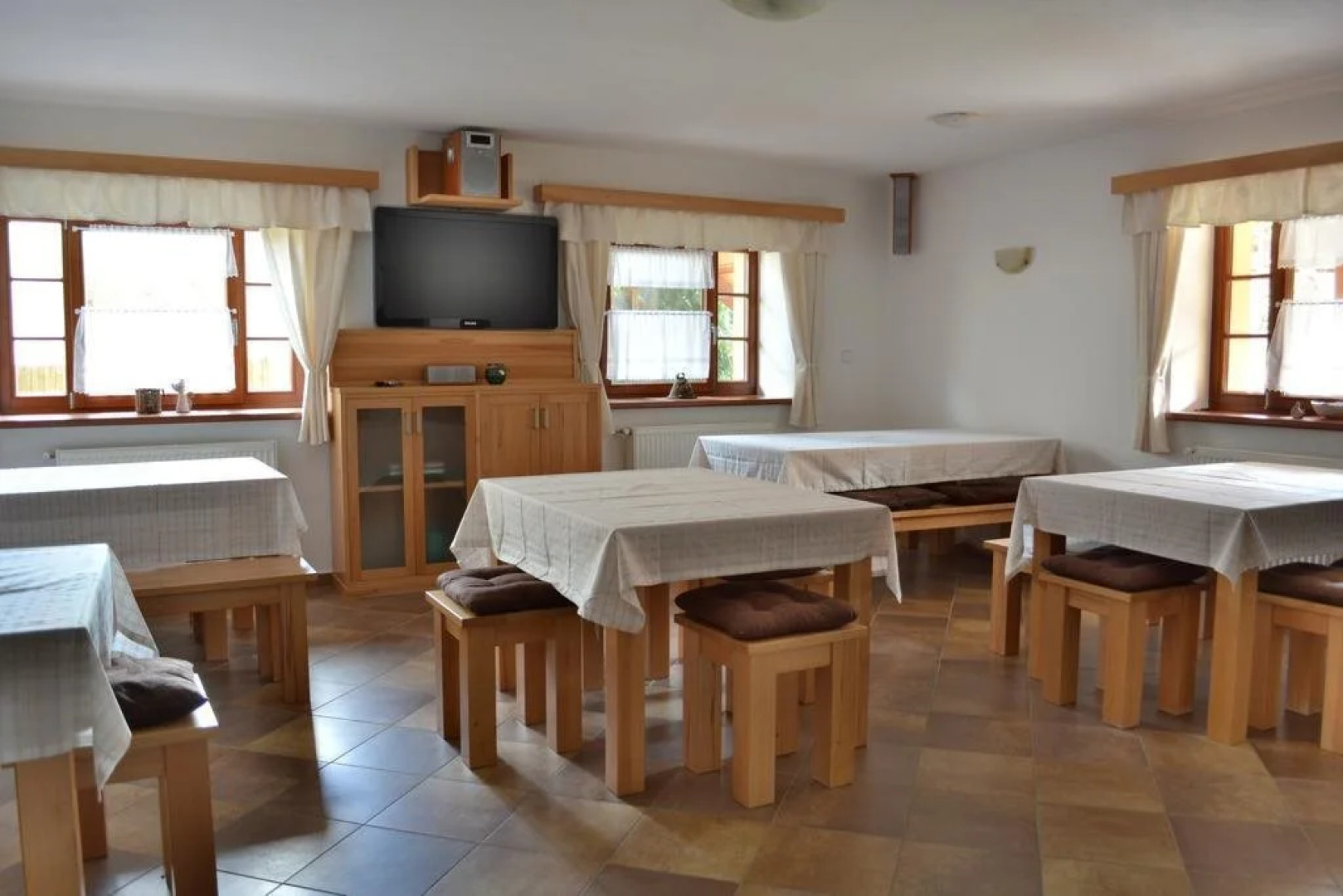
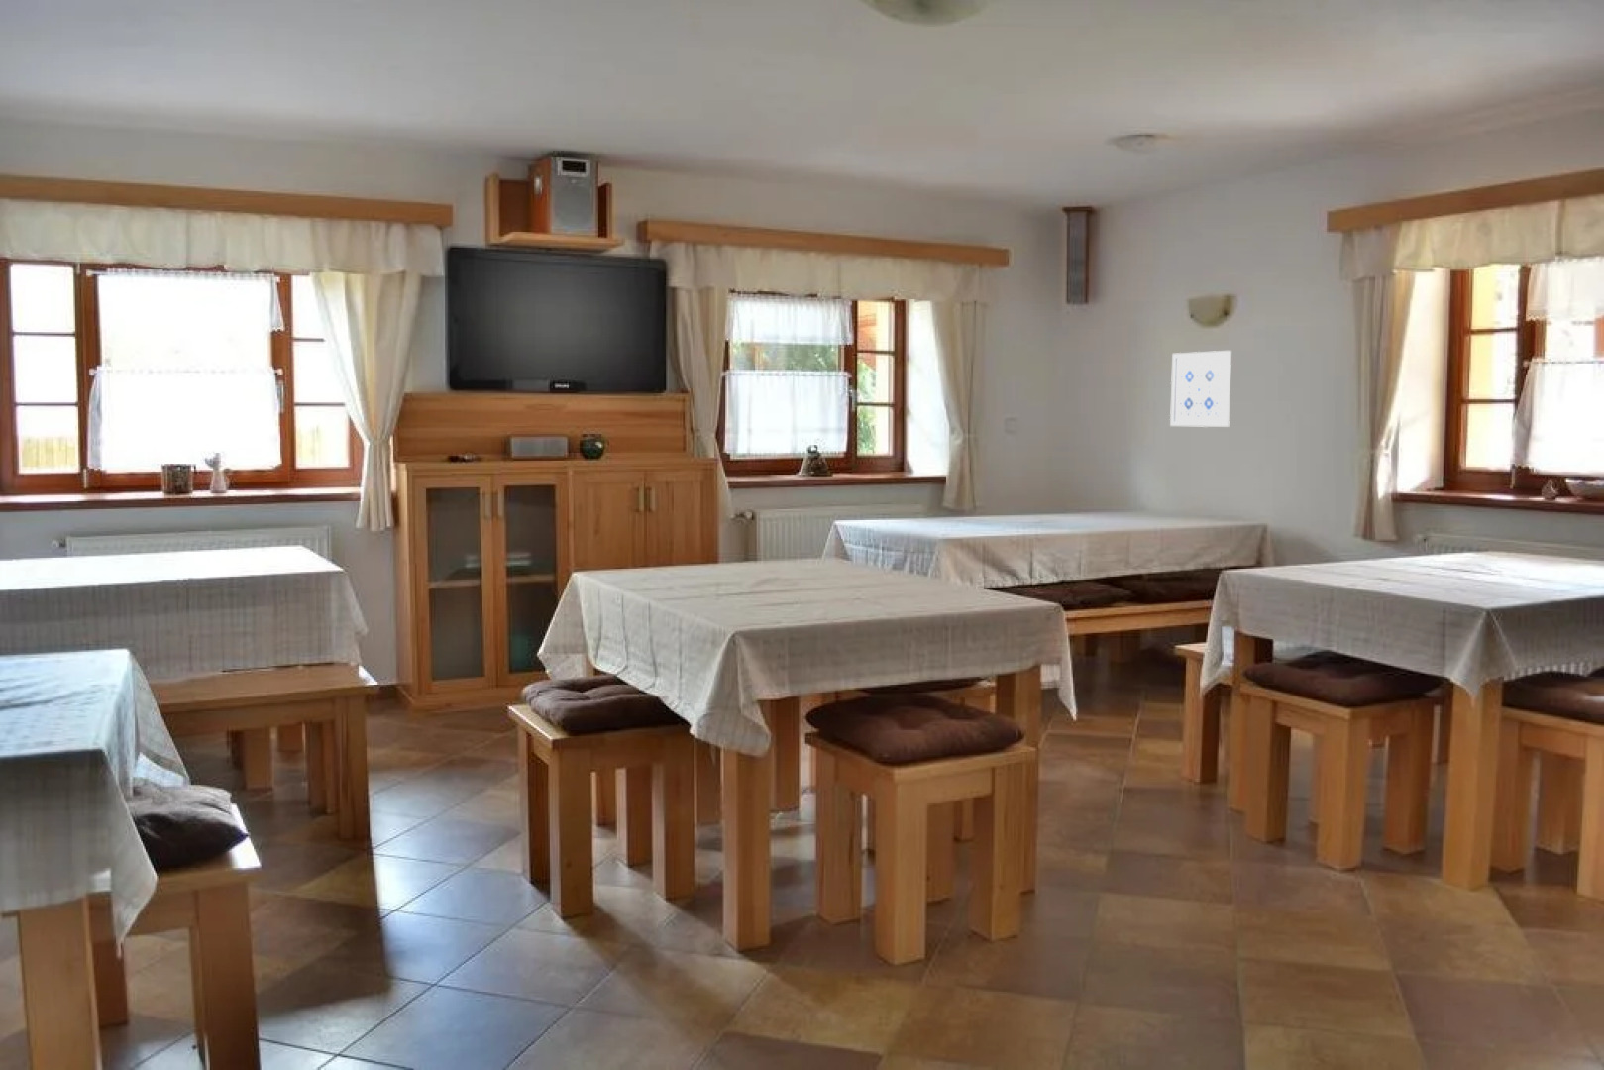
+ wall art [1169,350,1233,428]
